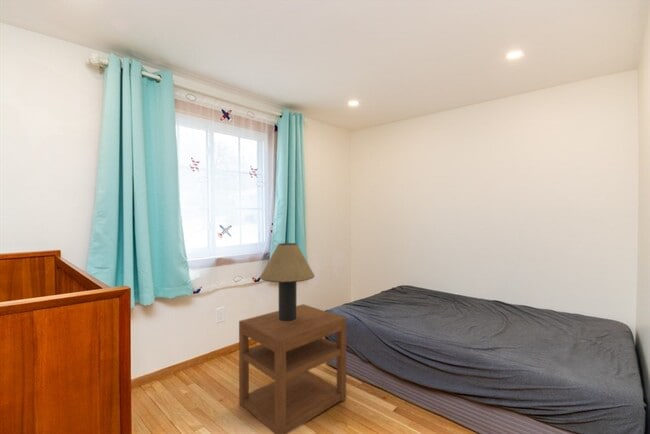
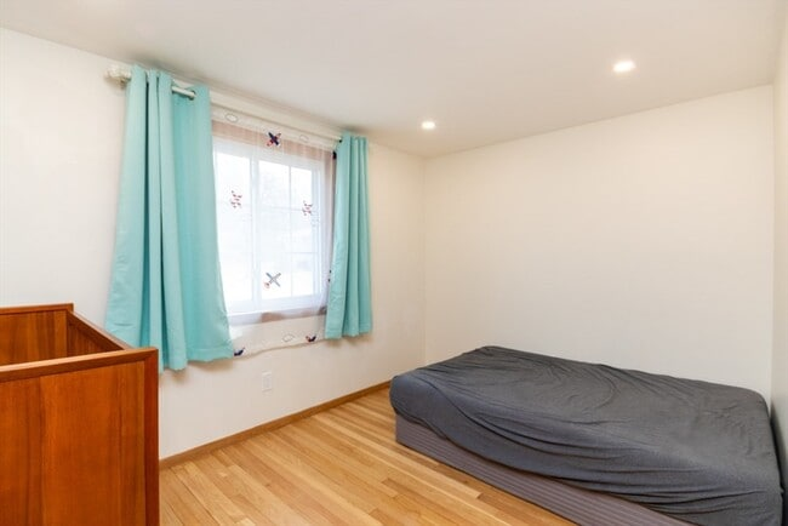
- table lamp [259,242,315,321]
- nightstand [238,303,347,434]
